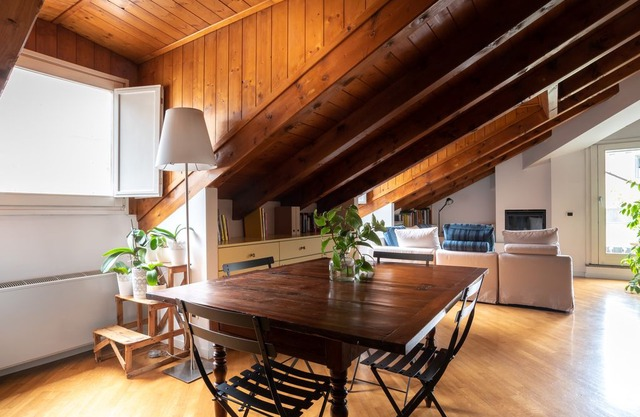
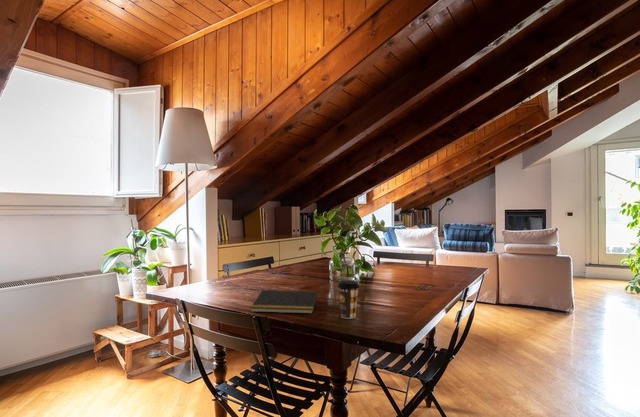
+ notepad [249,289,319,315]
+ coffee cup [336,279,360,320]
